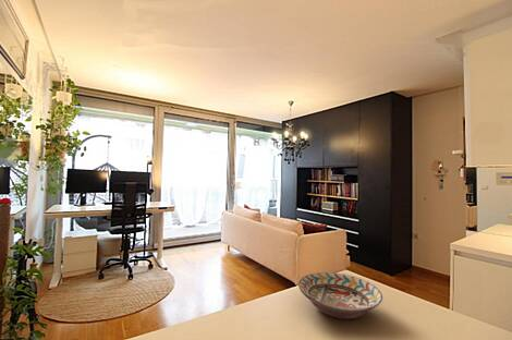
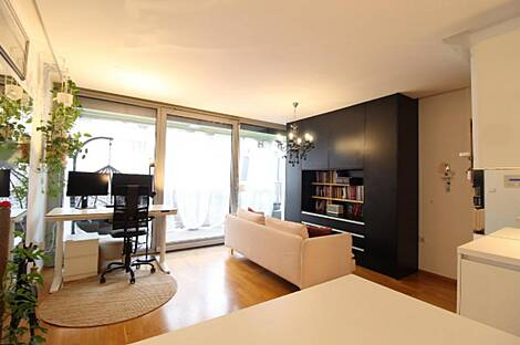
- decorative bowl [297,271,383,320]
